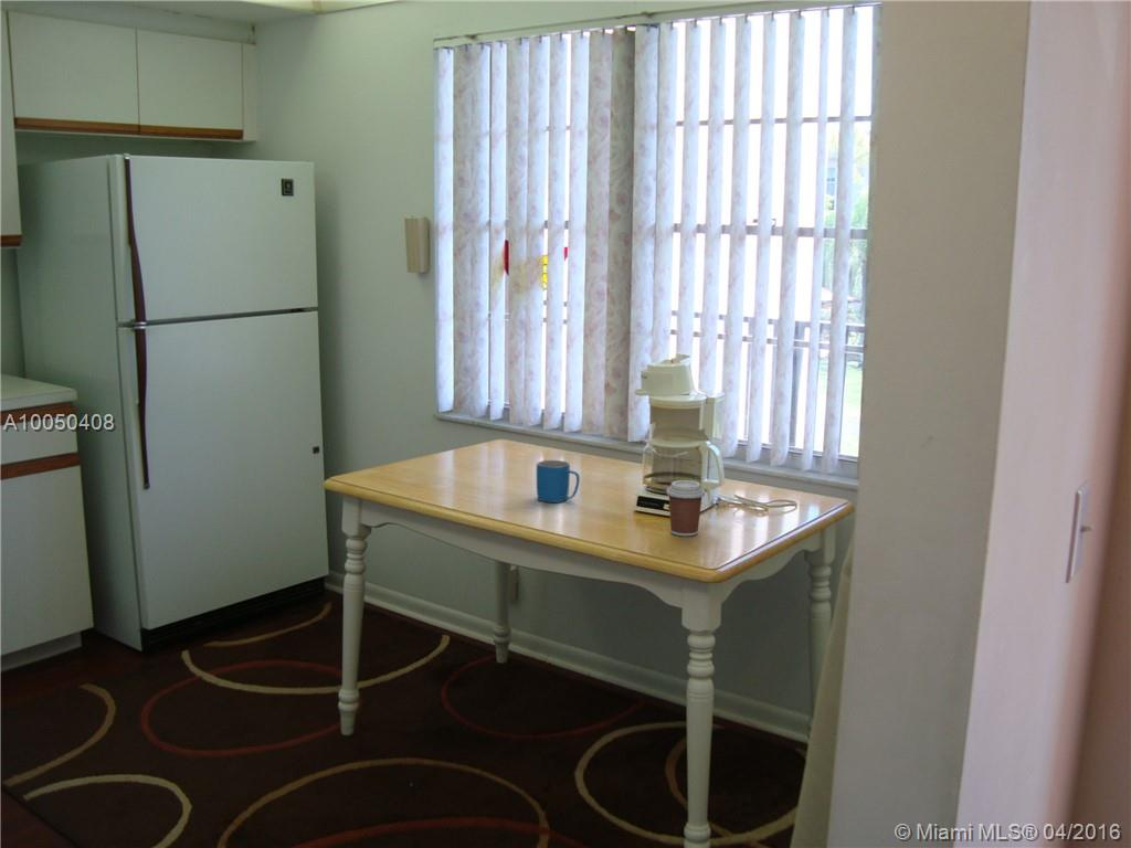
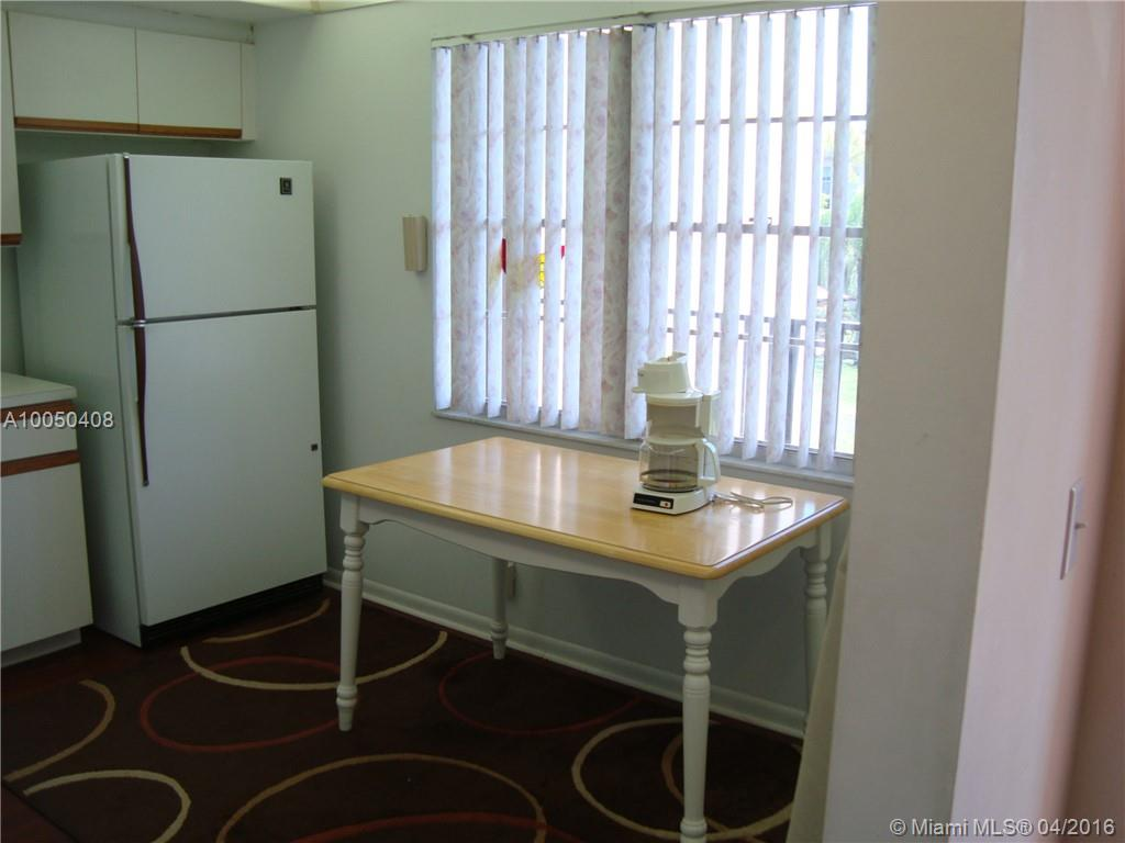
- mug [536,459,581,504]
- coffee cup [665,479,706,538]
